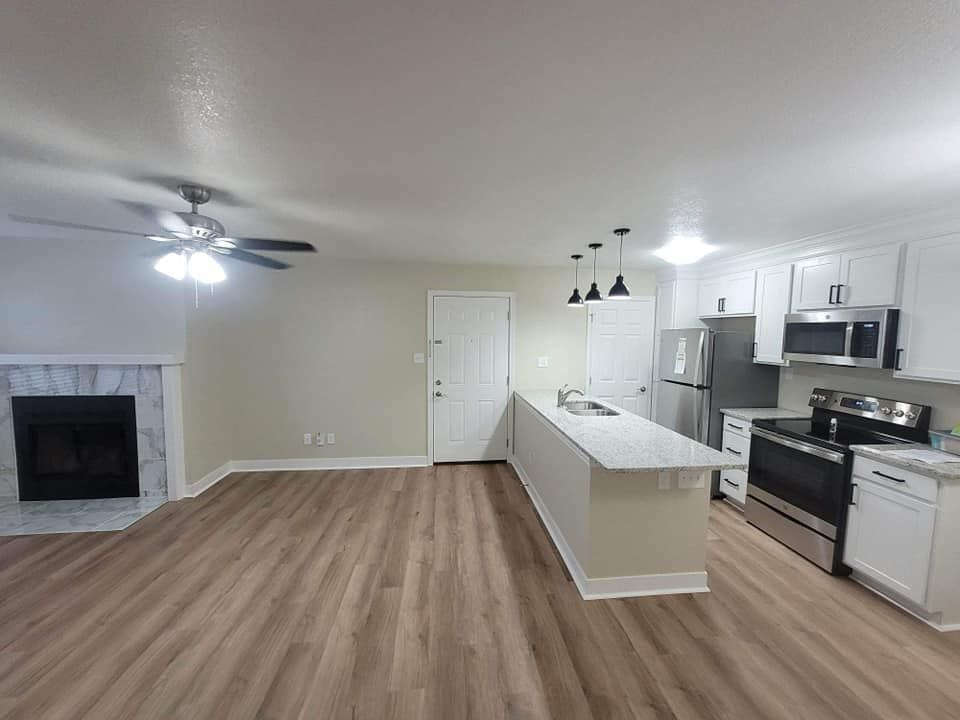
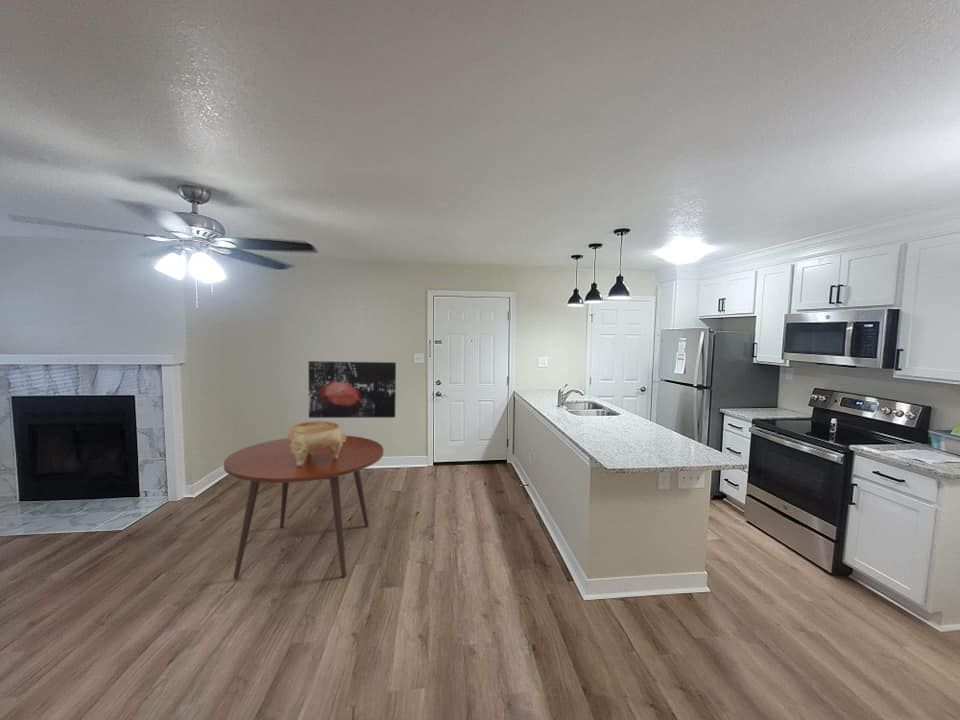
+ dining table [223,435,384,580]
+ wall art [308,360,397,419]
+ decorative bowl [287,420,347,467]
